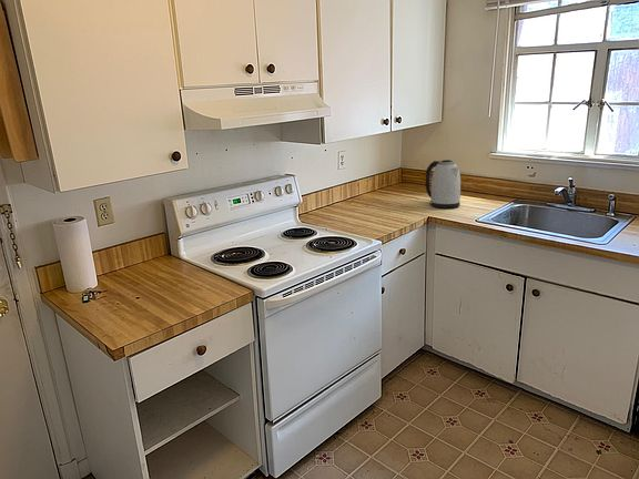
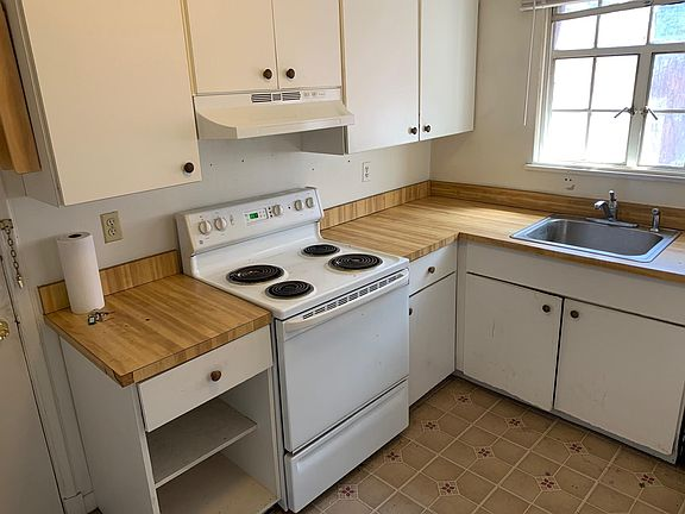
- kettle [425,159,462,210]
